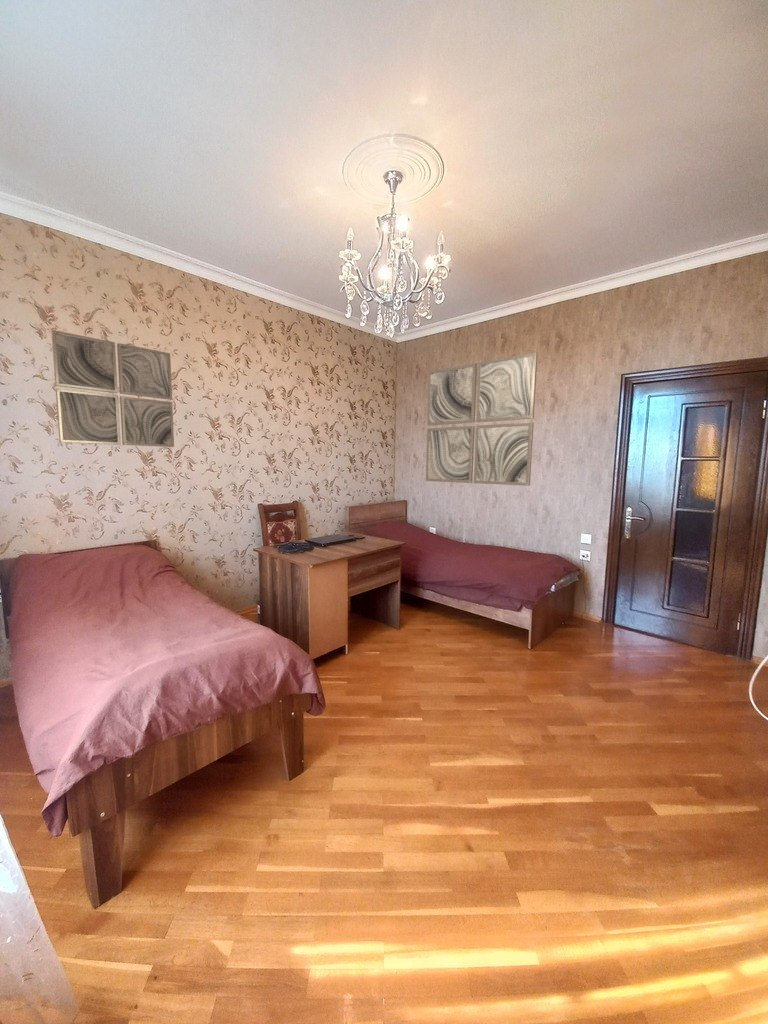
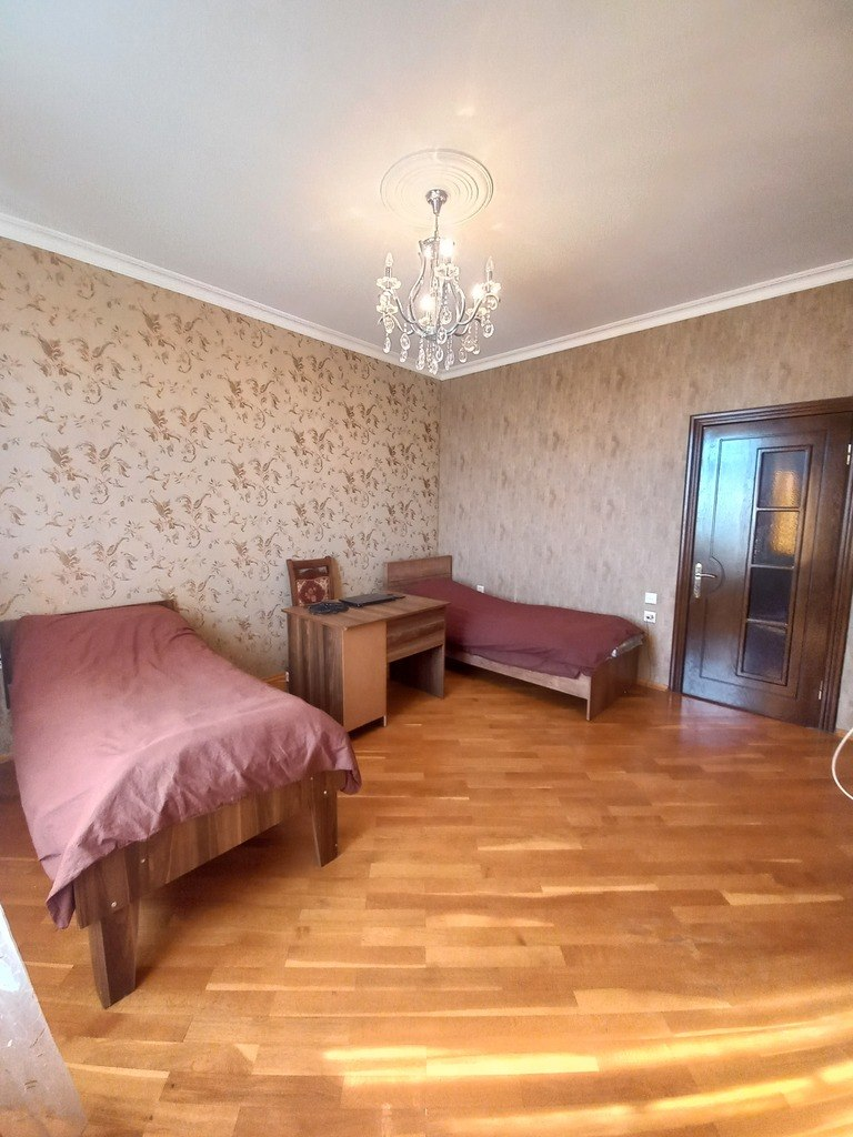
- wall art [425,351,539,487]
- wall art [50,329,175,448]
